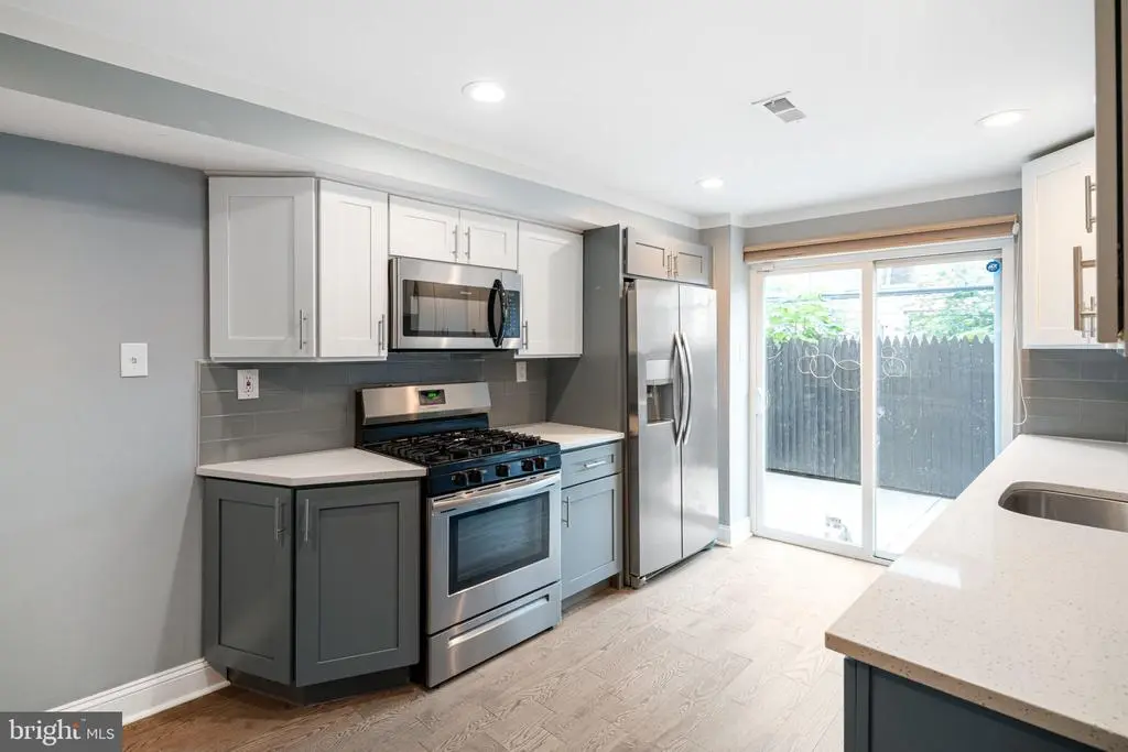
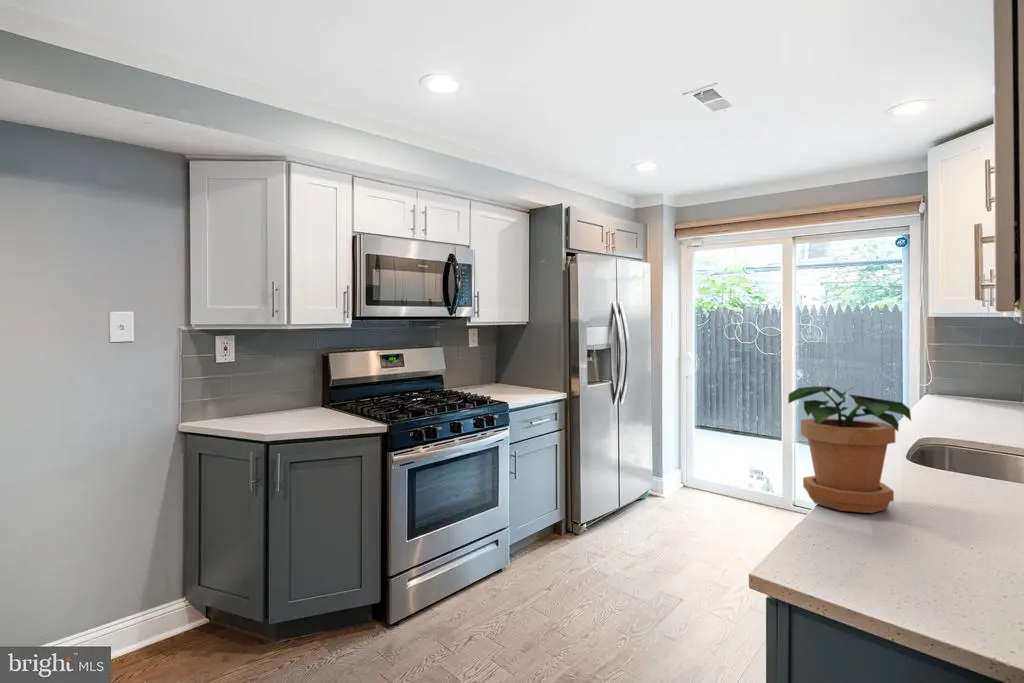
+ potted plant [787,385,912,514]
